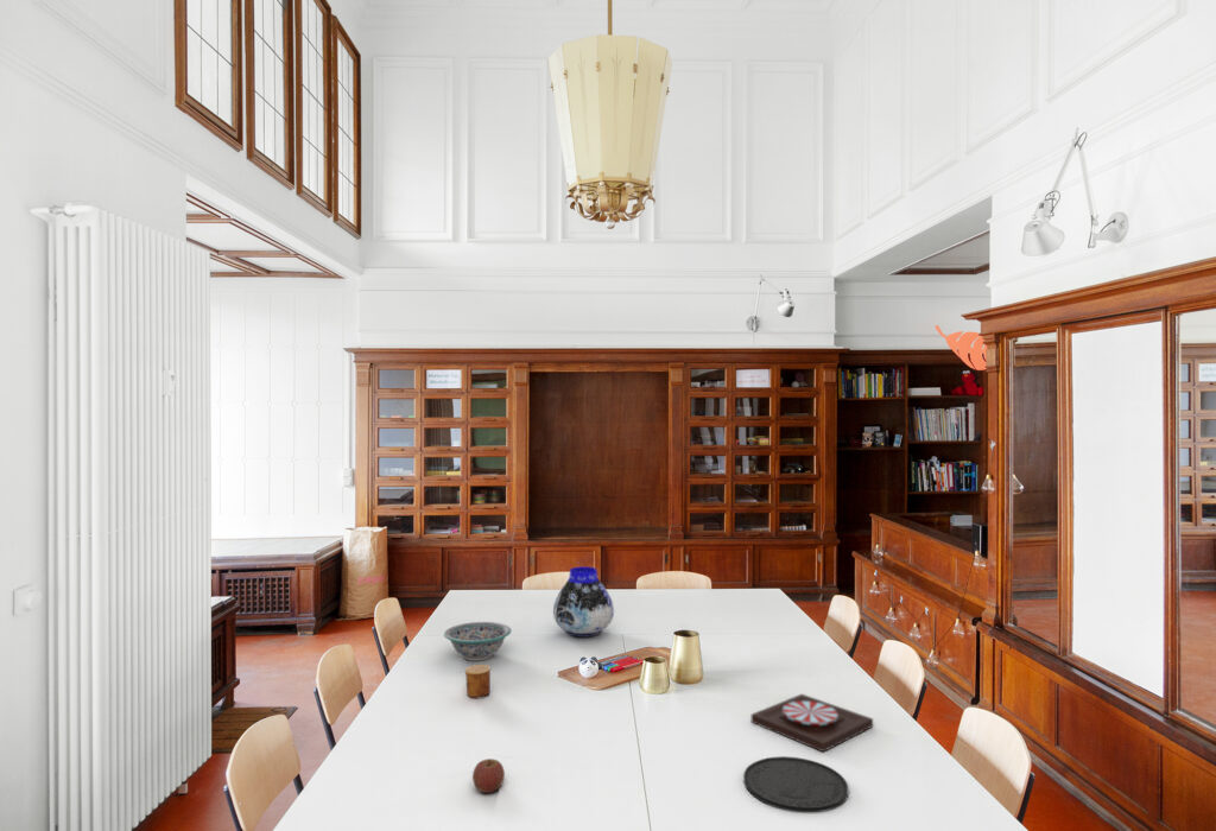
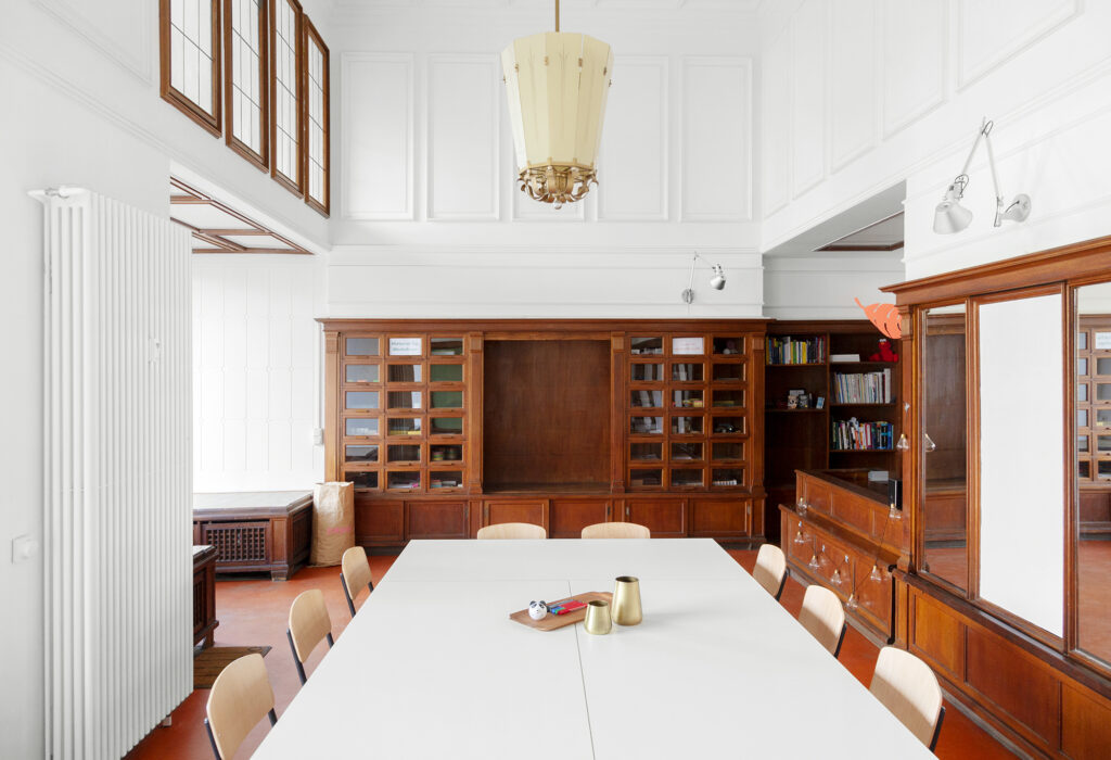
- vase [552,565,615,639]
- decorative bowl [443,621,513,662]
- plate [750,693,874,753]
- plate [742,755,849,813]
- apple [471,757,506,794]
- cup [464,664,492,699]
